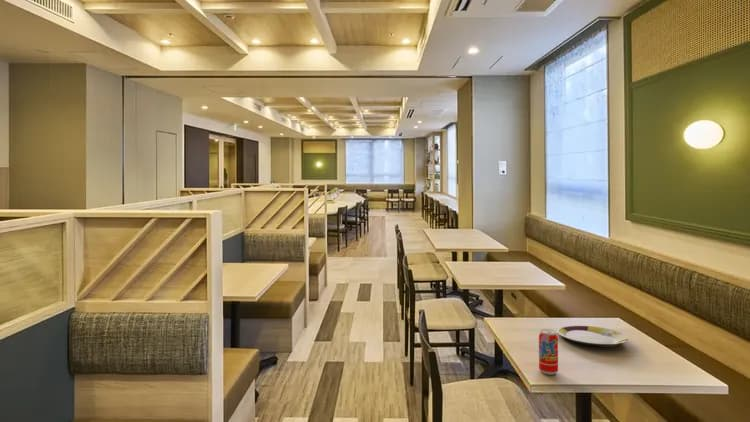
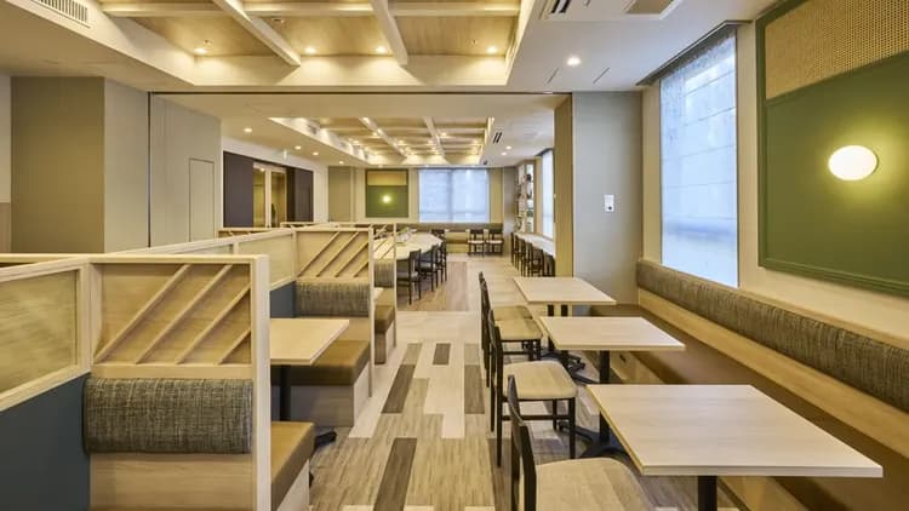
- plate [556,324,629,348]
- beverage can [538,328,559,376]
